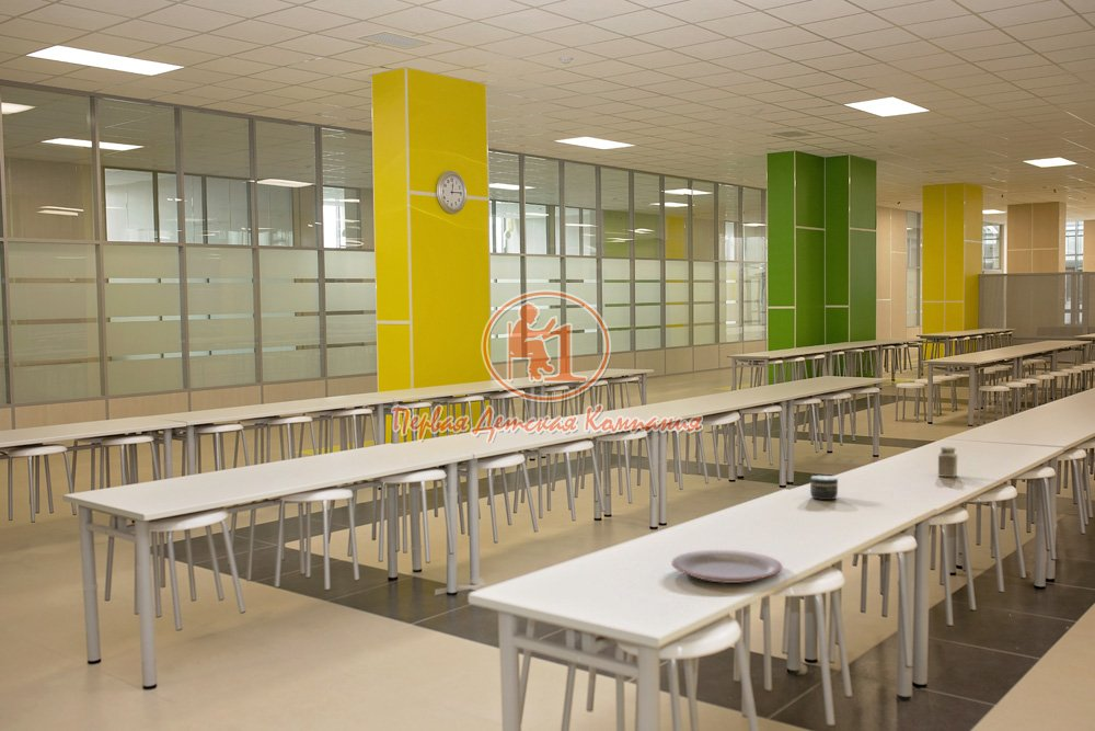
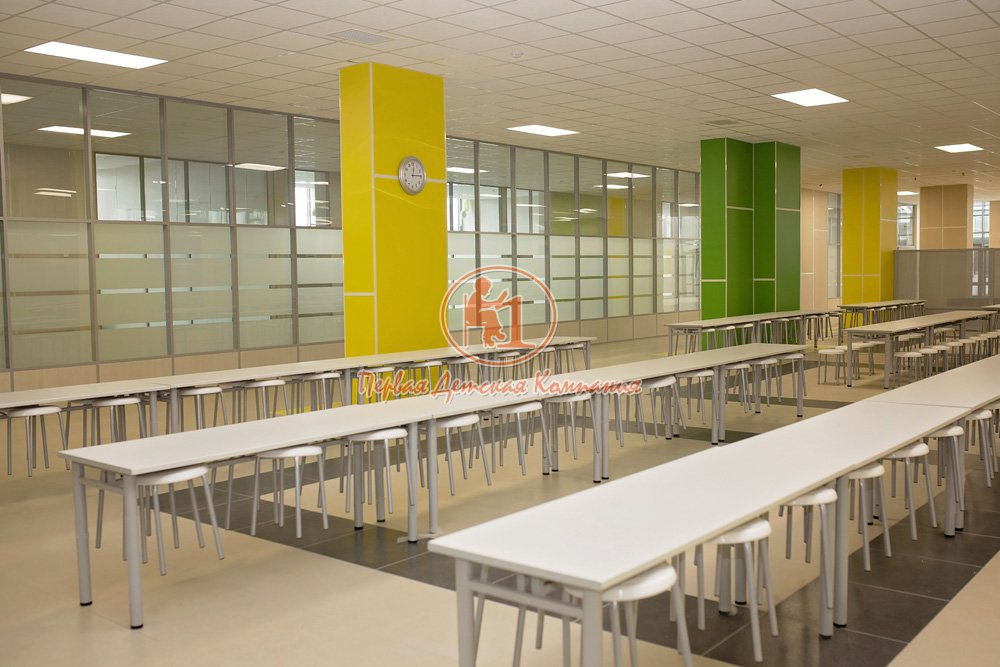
- jar [809,475,839,501]
- plate [670,549,784,584]
- salt shaker [937,445,958,478]
